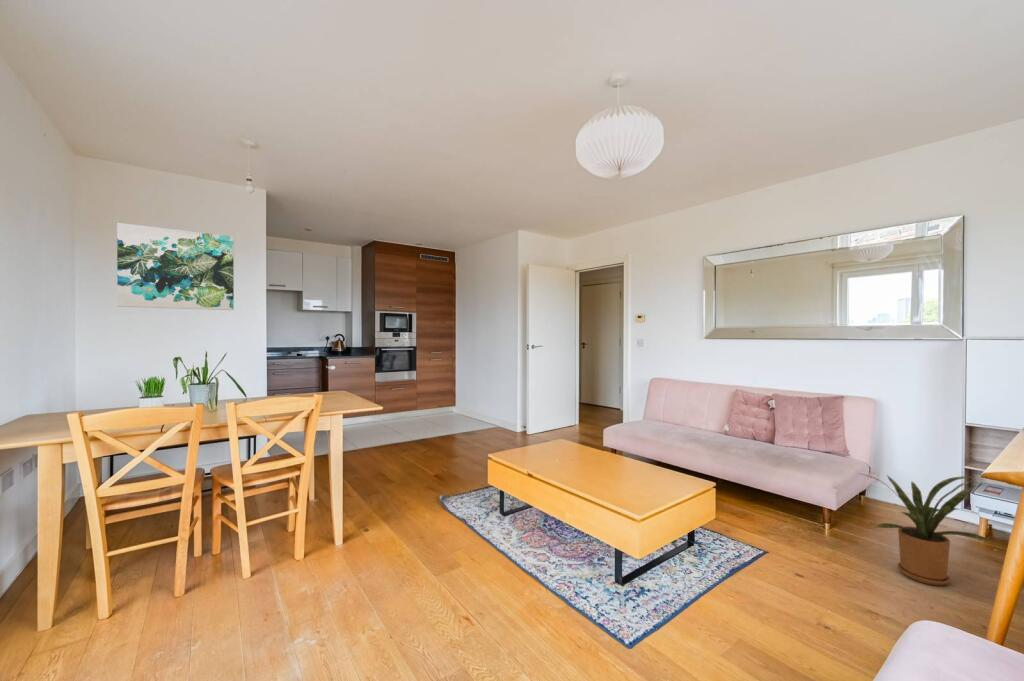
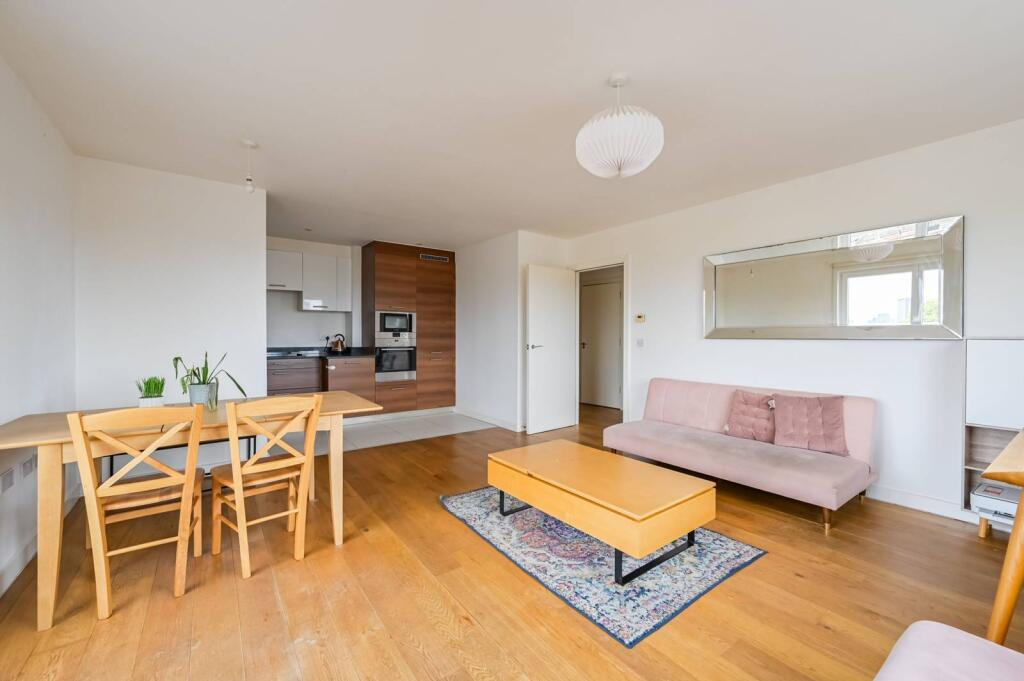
- house plant [857,472,994,586]
- wall art [116,222,235,311]
